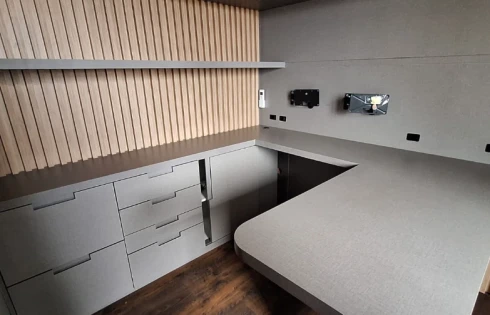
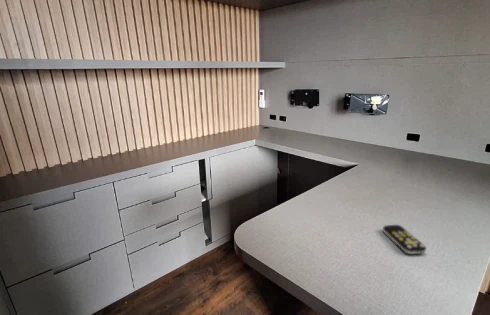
+ remote control [382,224,427,255]
